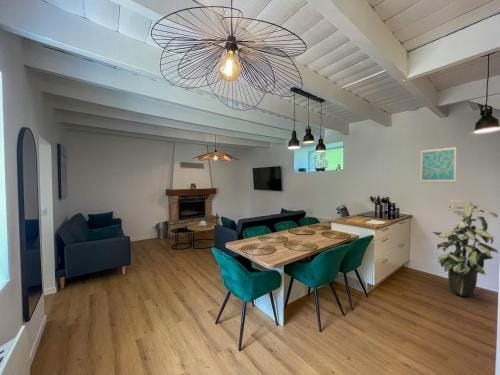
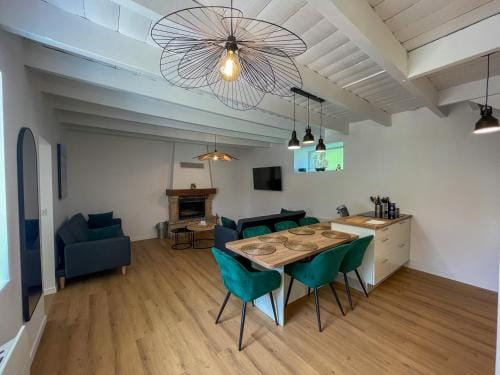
- indoor plant [431,199,499,298]
- wall art [419,145,457,184]
